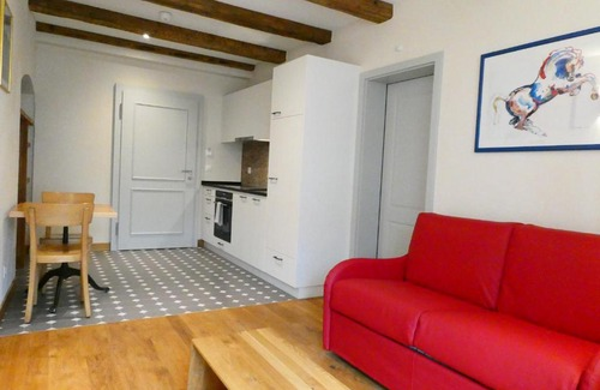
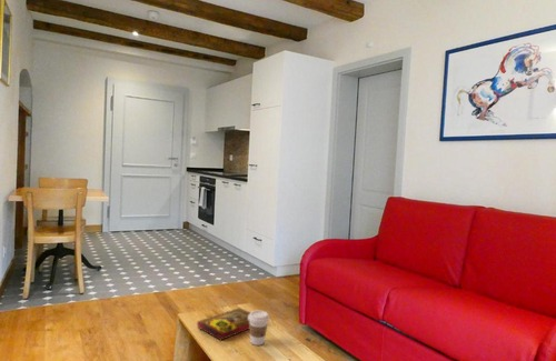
+ book [196,307,251,341]
+ coffee cup [248,309,270,347]
